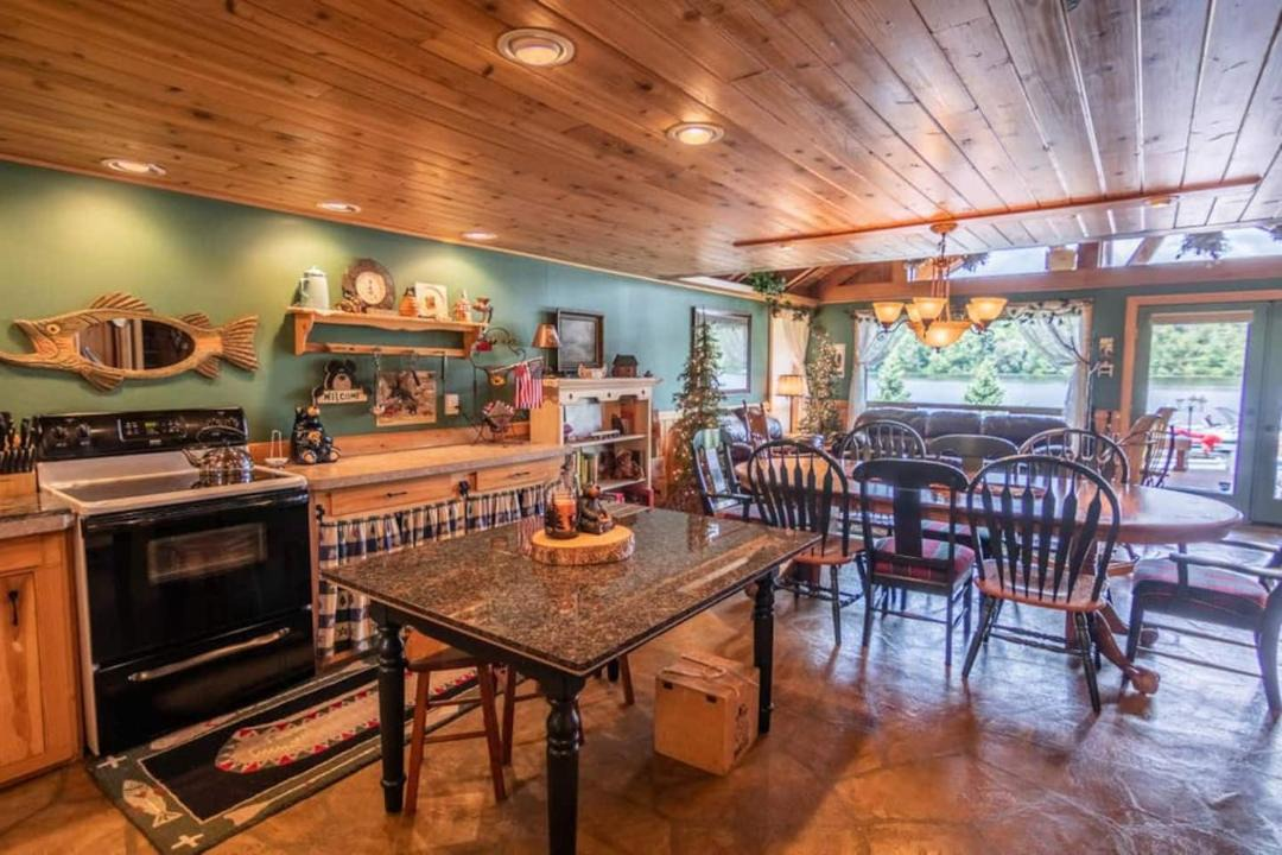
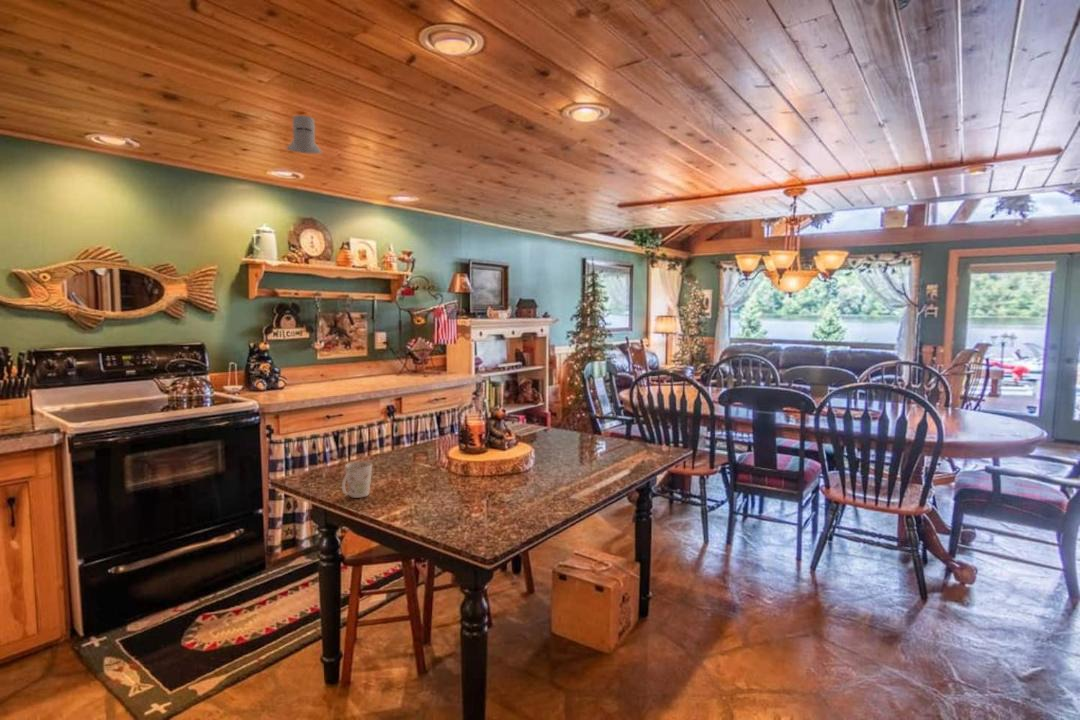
+ knight helmet [285,114,324,155]
+ mug [341,460,373,499]
